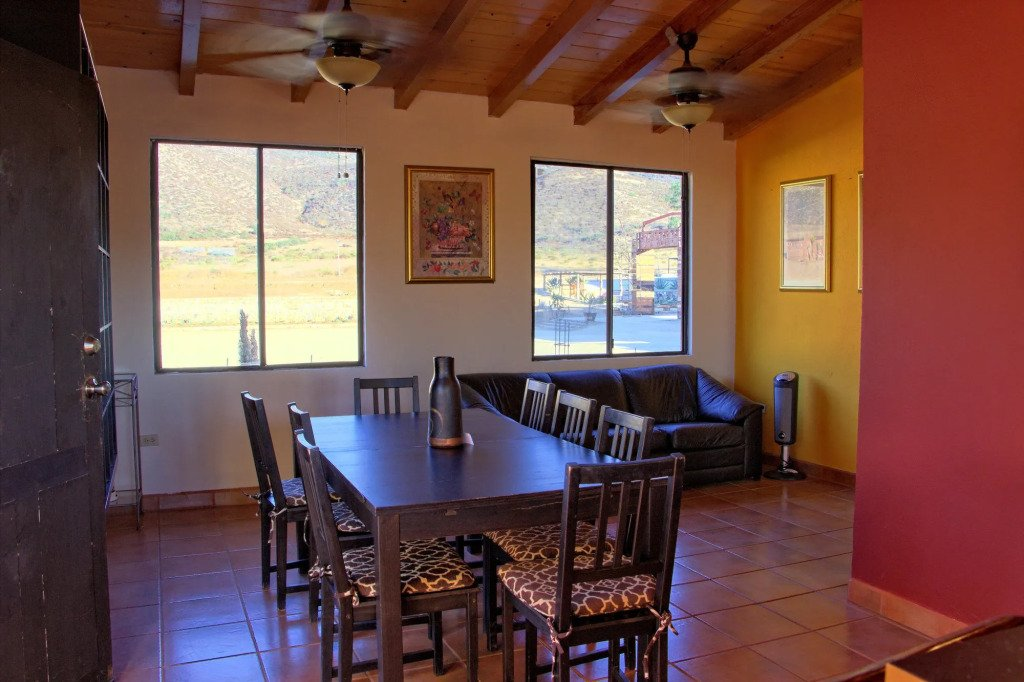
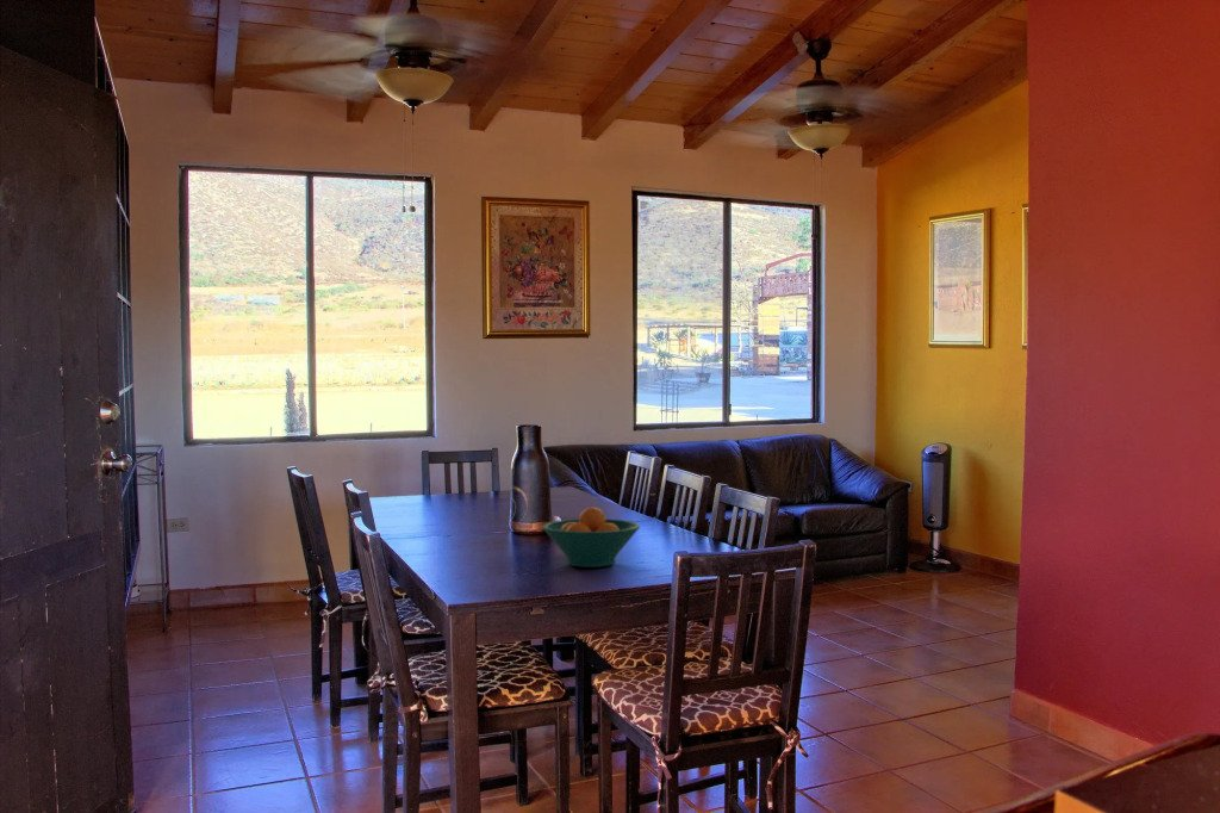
+ fruit bowl [541,507,641,569]
